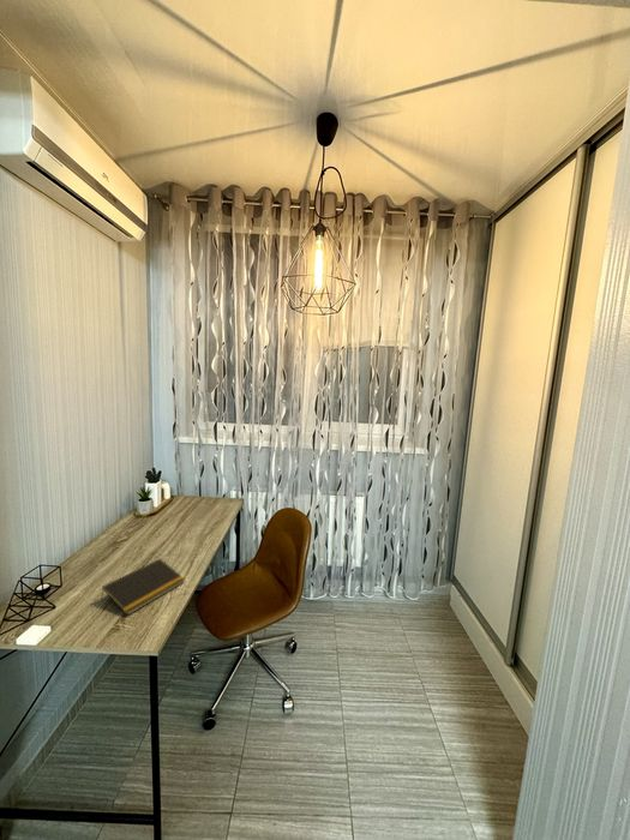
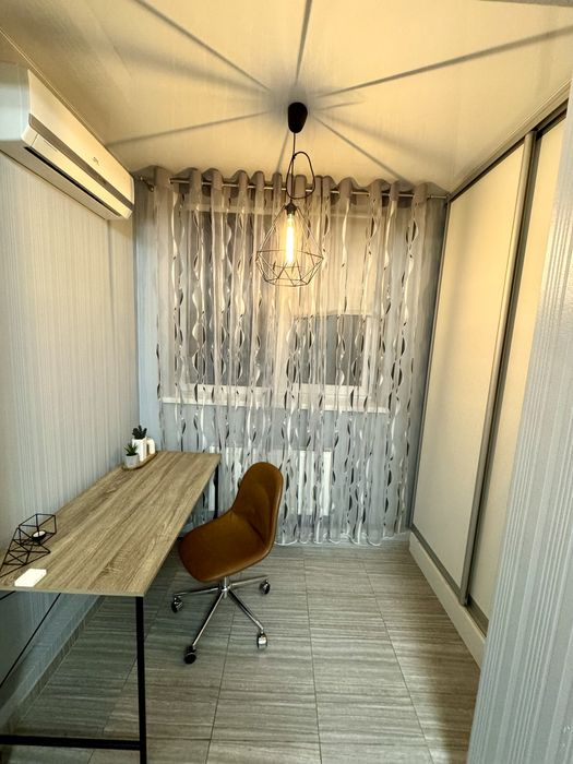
- notepad [100,558,186,617]
